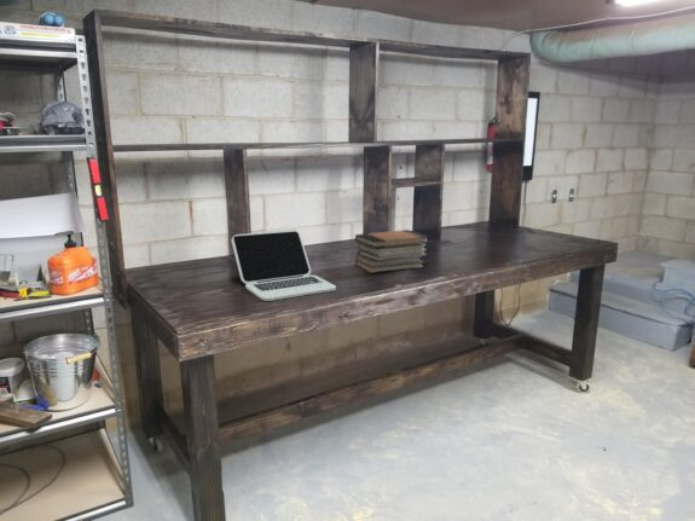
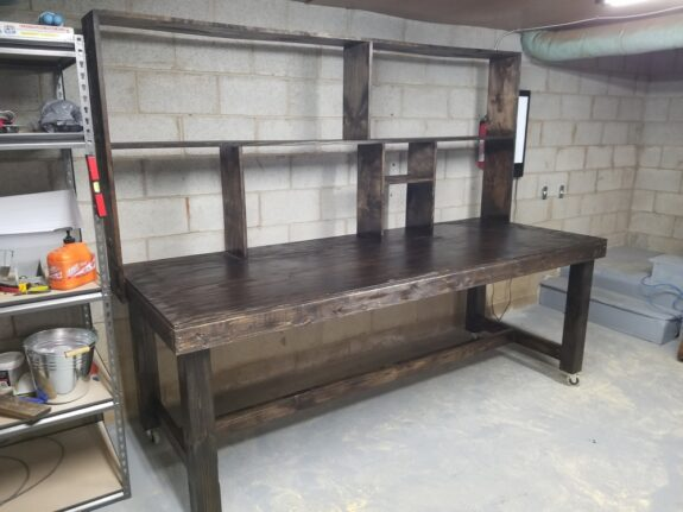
- laptop [231,228,337,302]
- book stack [354,228,430,274]
